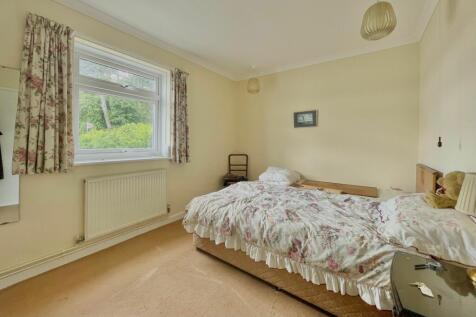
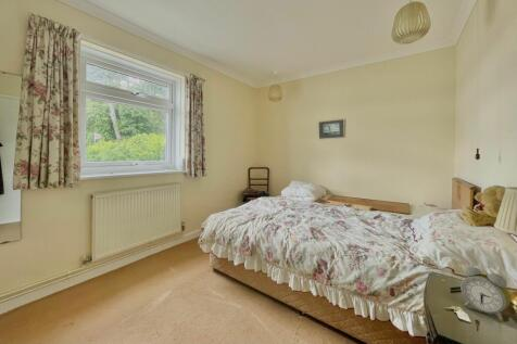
+ alarm clock [459,265,512,323]
